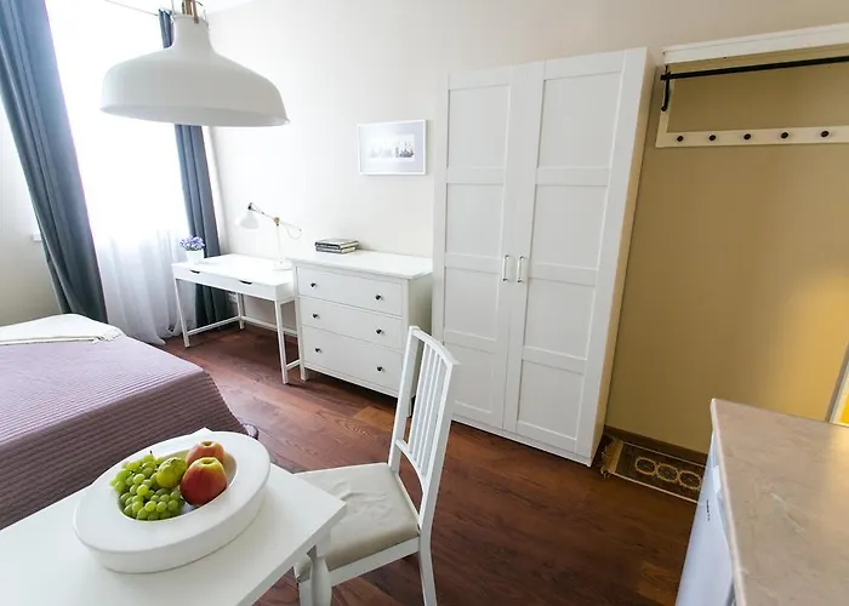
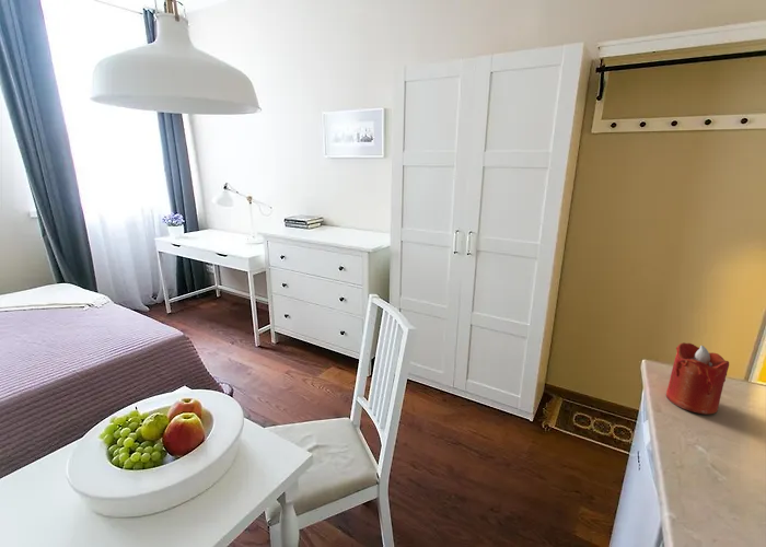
+ candle [665,341,730,416]
